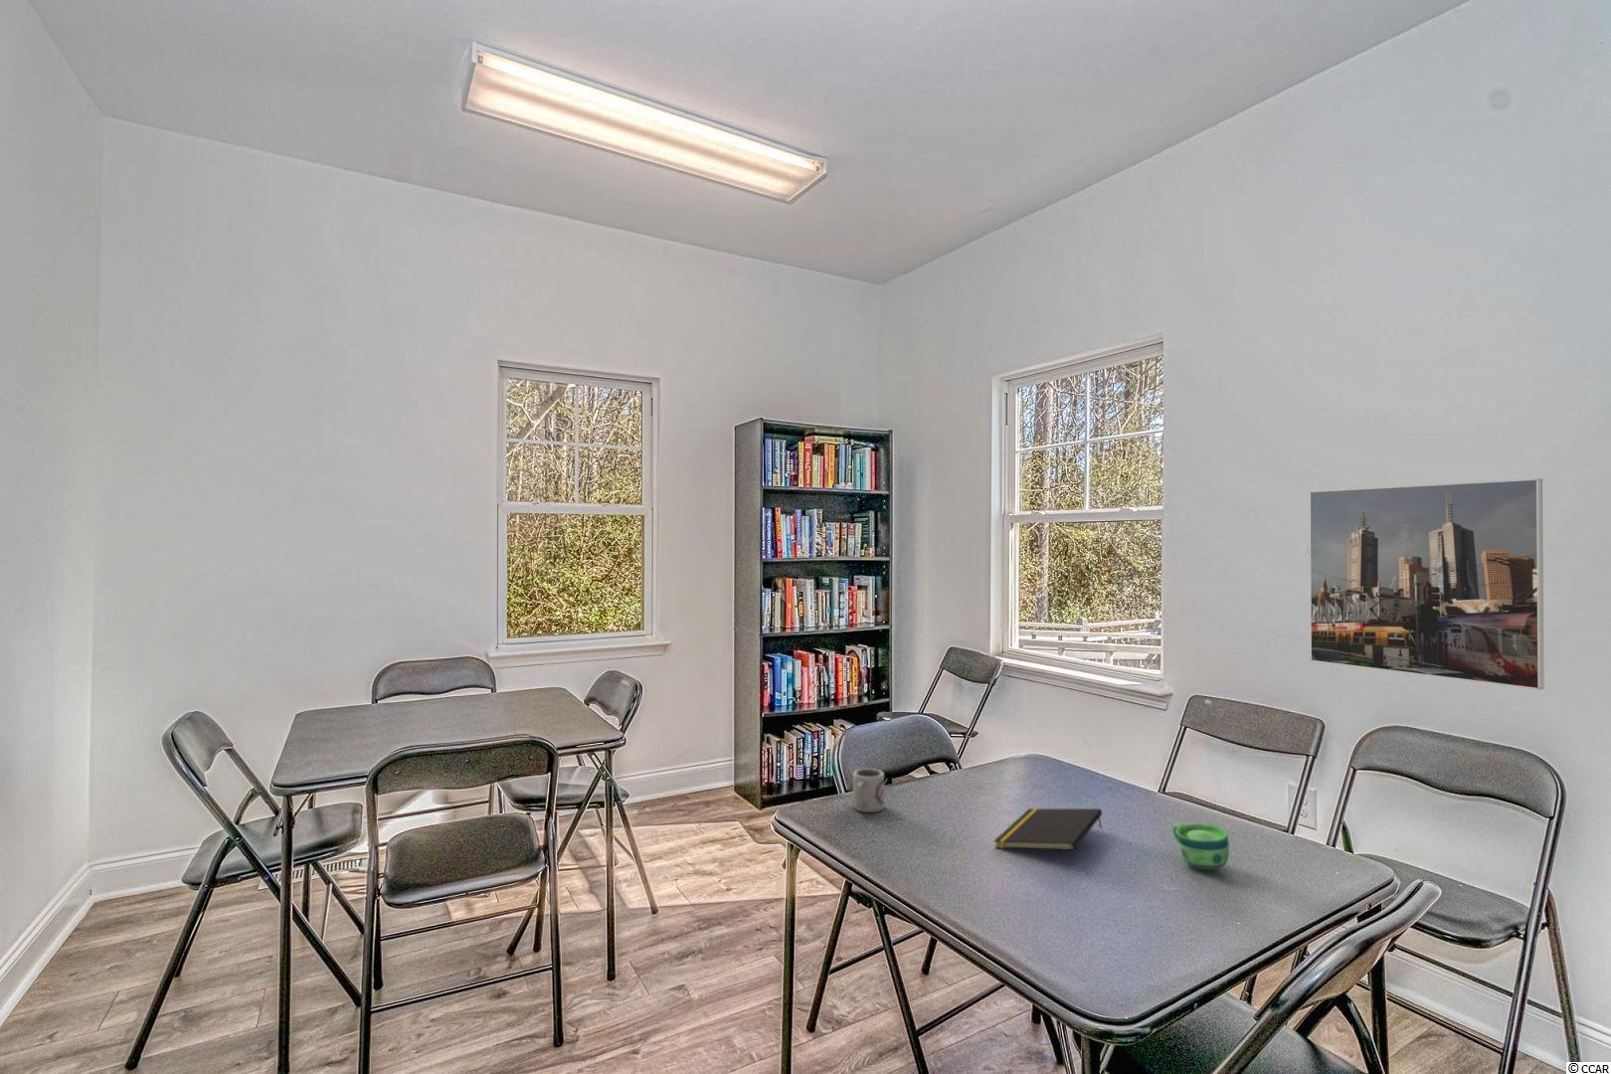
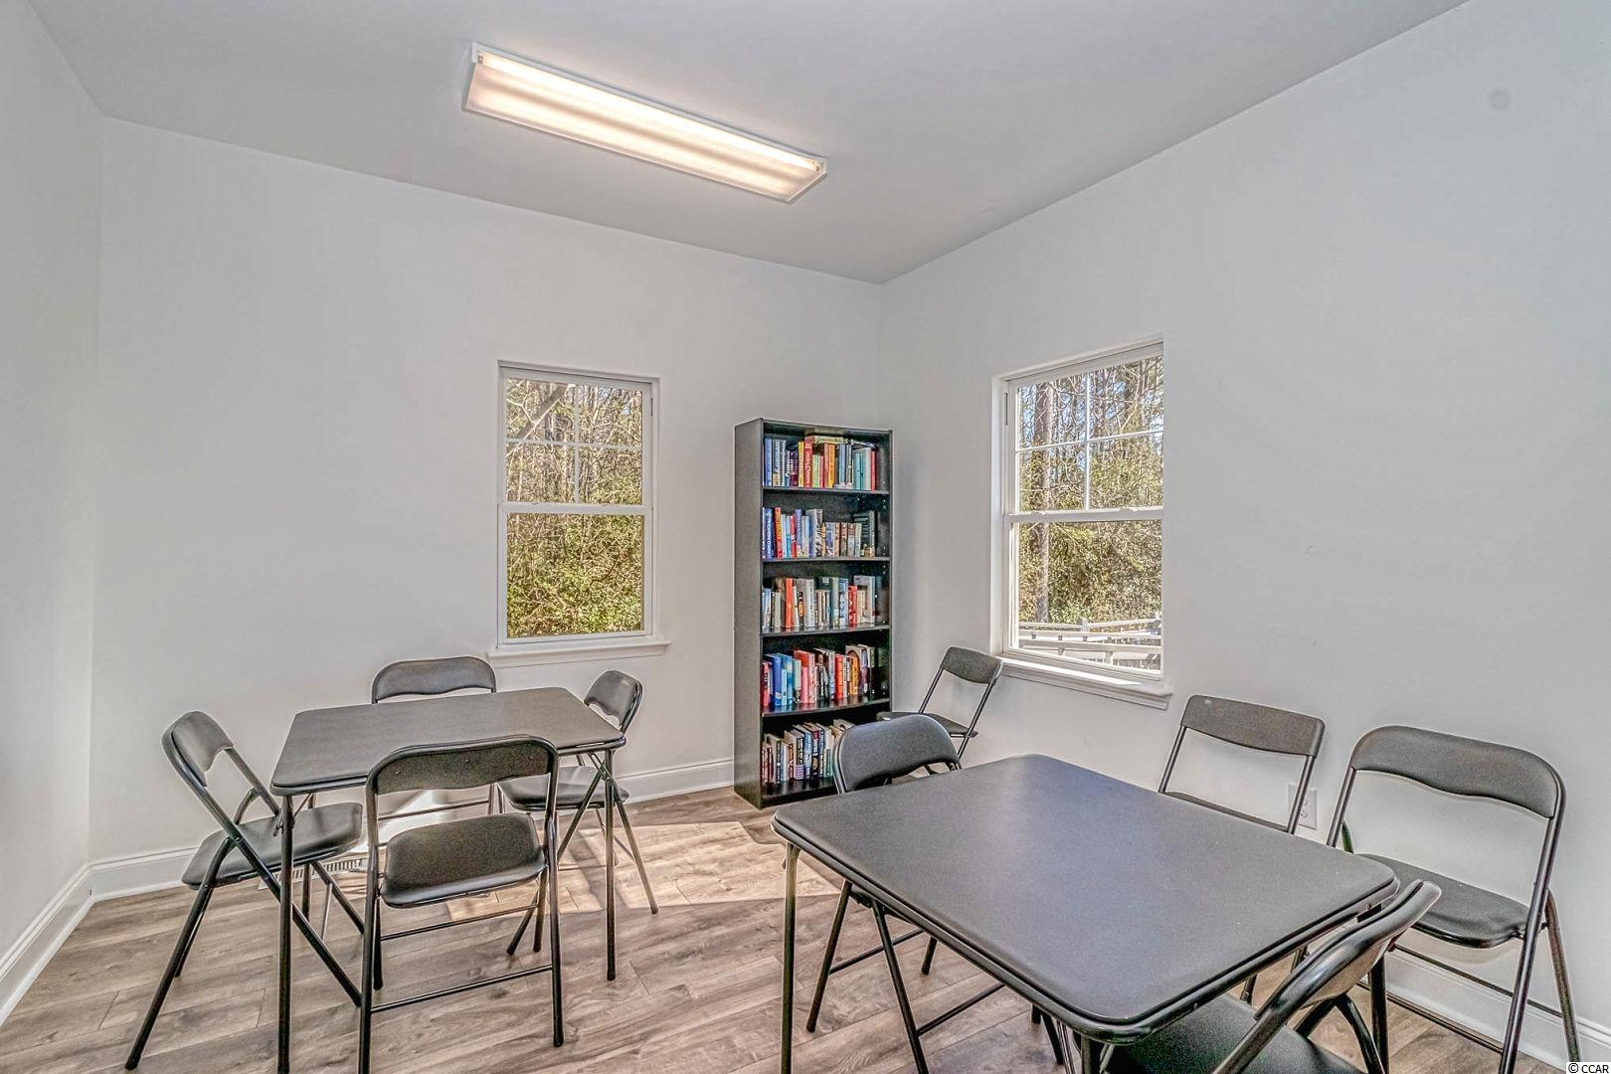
- cup [852,767,885,814]
- cup [1171,822,1230,871]
- notepad [992,808,1103,851]
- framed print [1309,477,1545,690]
